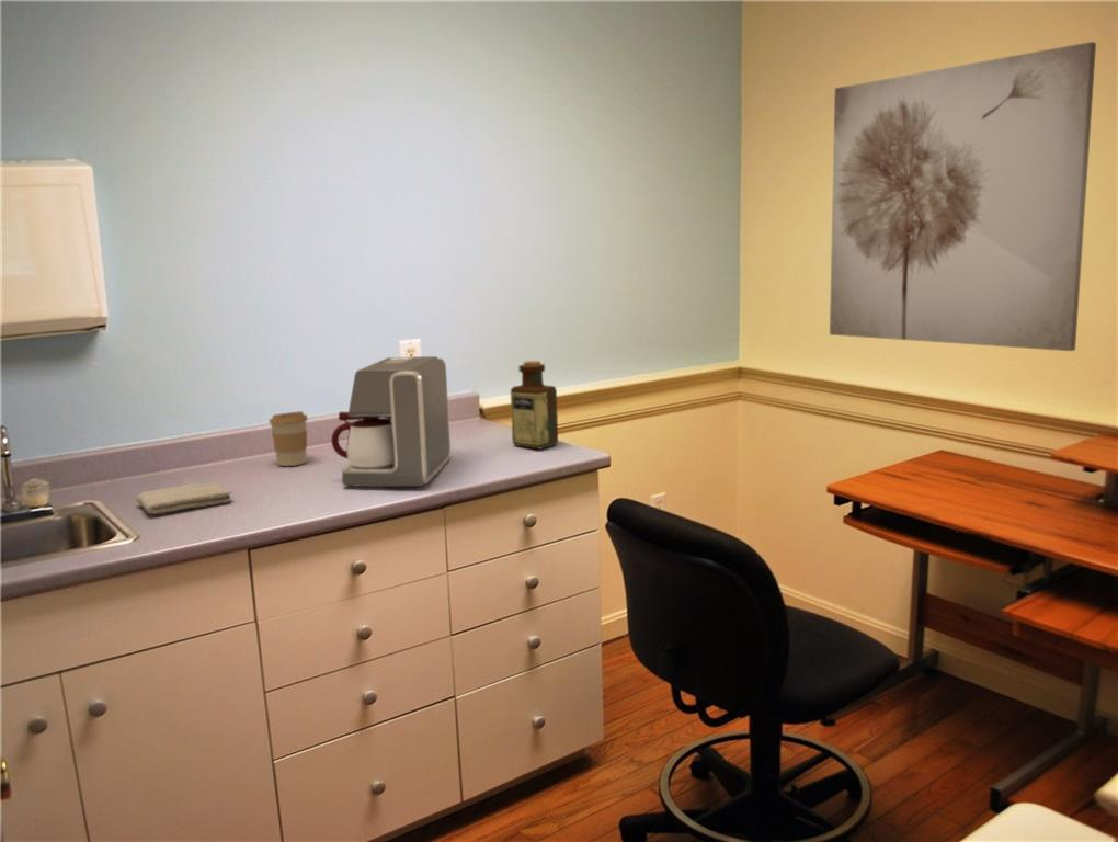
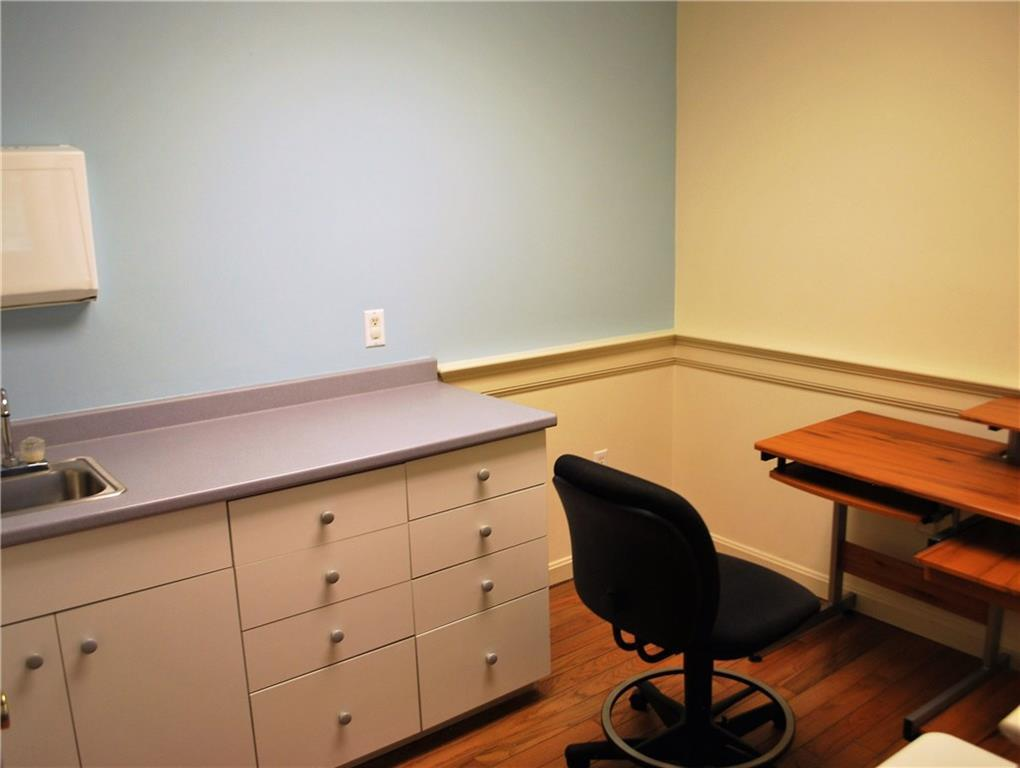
- washcloth [135,481,232,515]
- wall art [829,41,1097,352]
- bottle [510,360,559,451]
- coffee cup [269,410,309,467]
- coffee maker [330,355,452,488]
